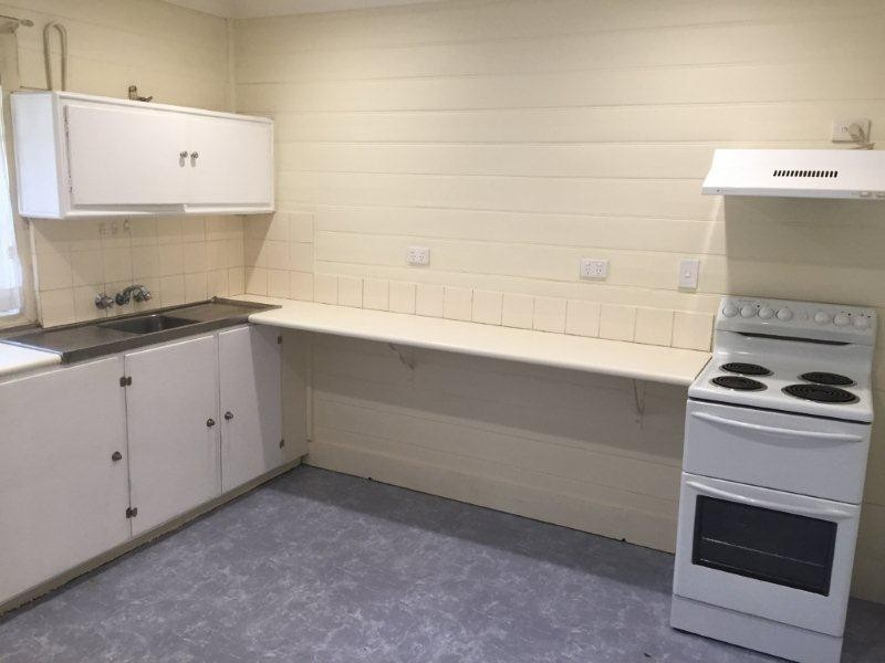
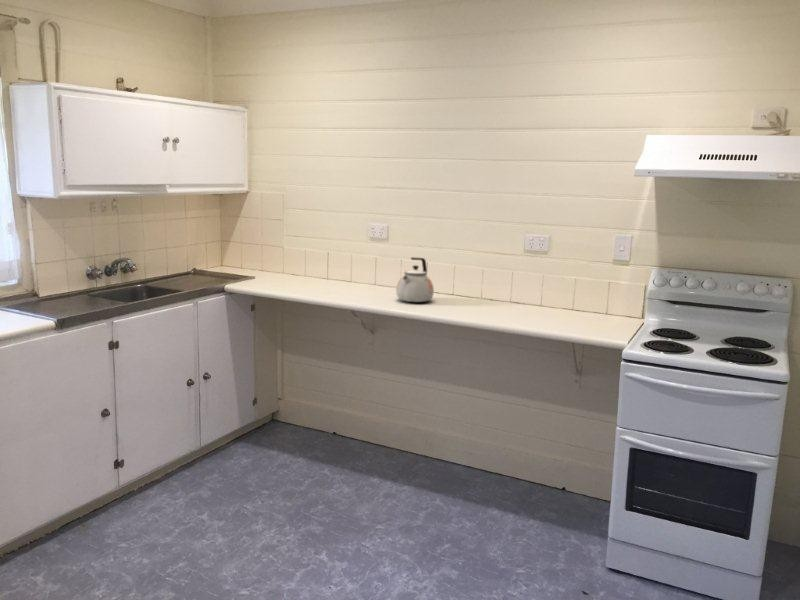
+ kettle [395,256,435,303]
